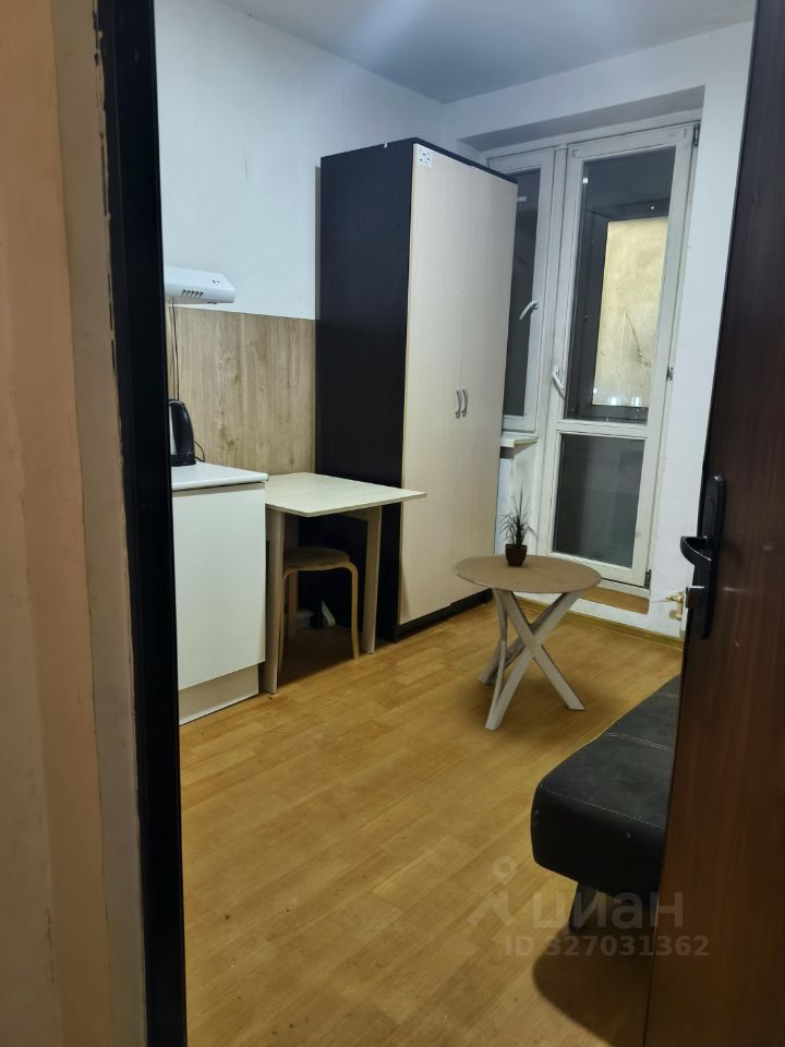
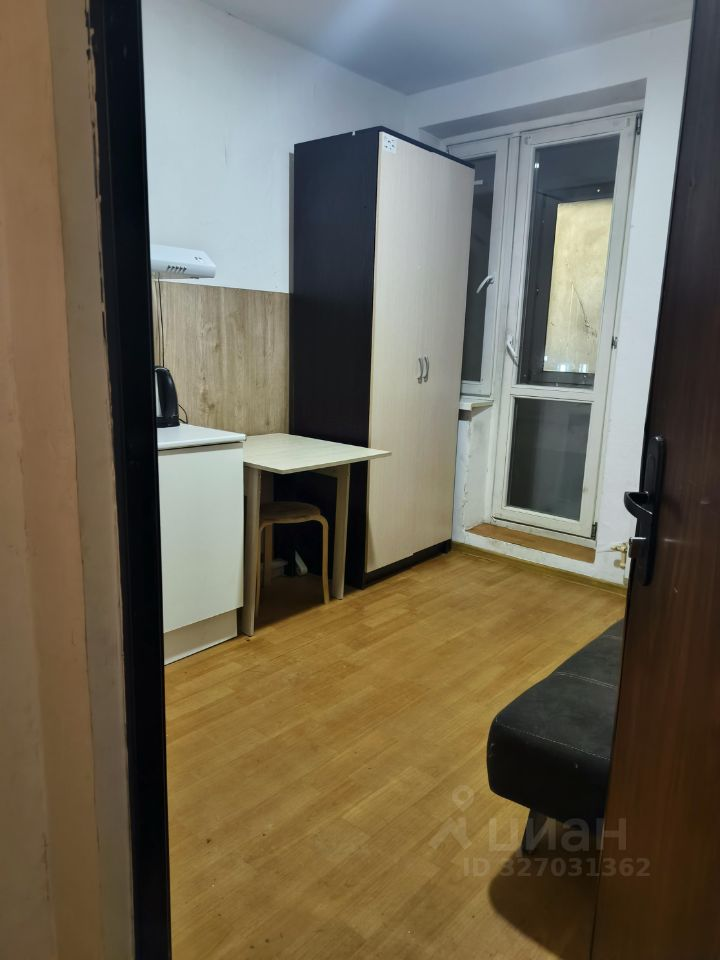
- potted plant [498,483,540,567]
- side table [452,553,603,731]
